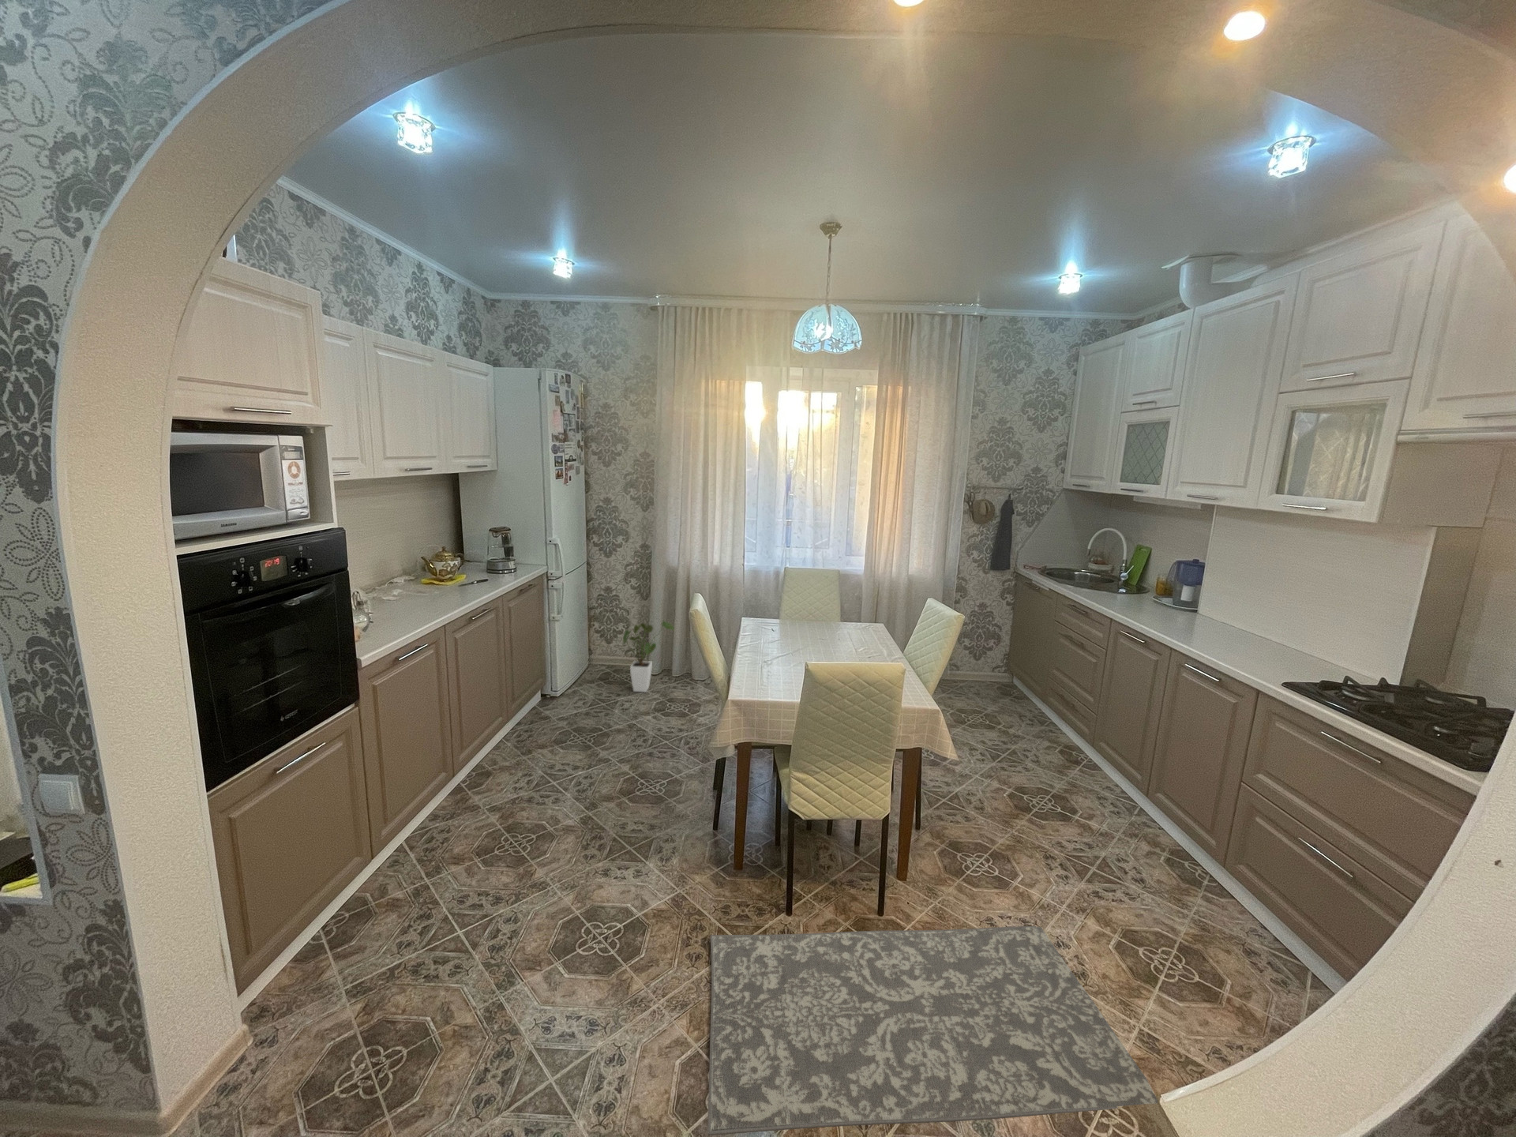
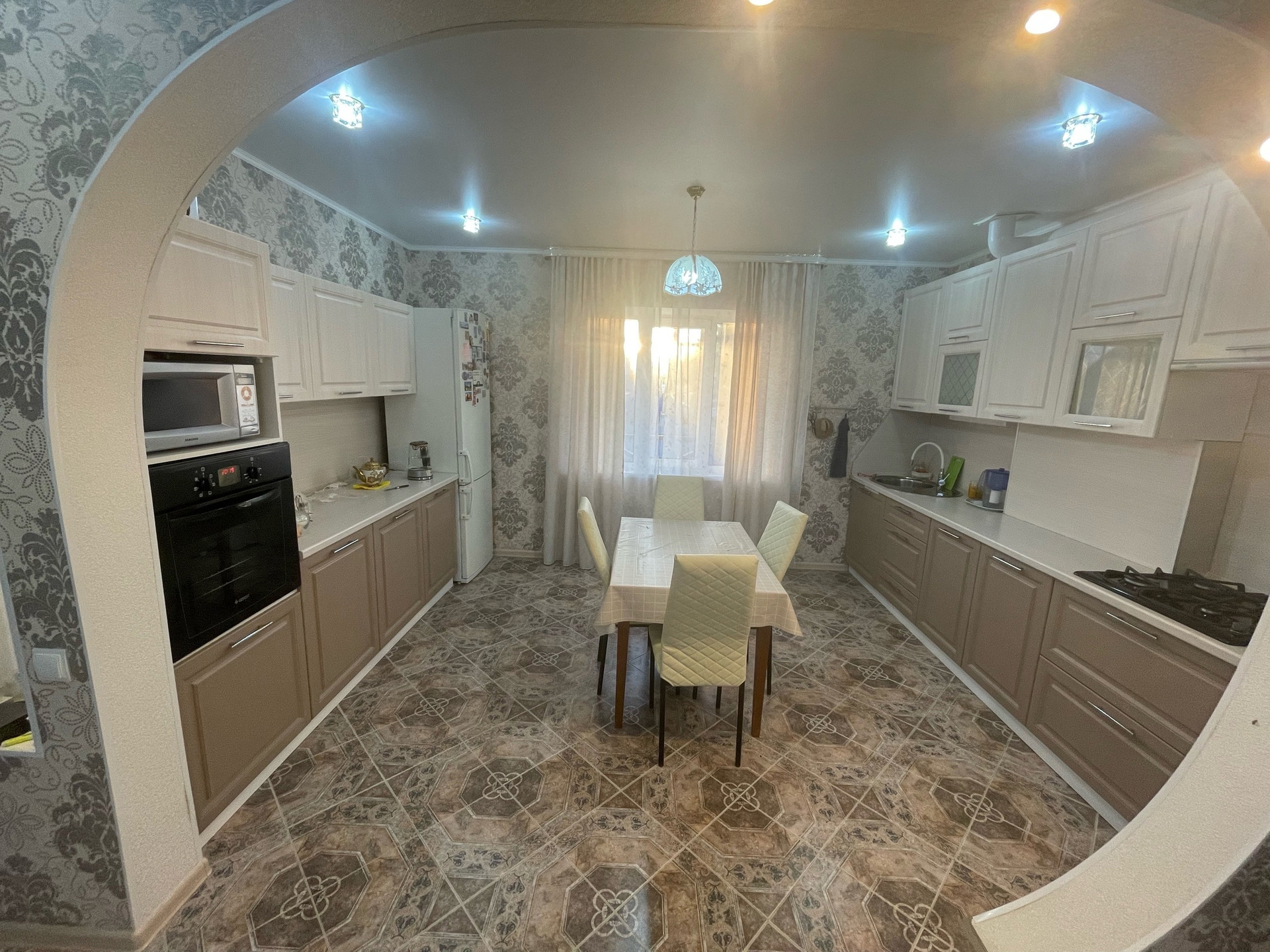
- rug [707,926,1158,1136]
- house plant [622,619,674,693]
